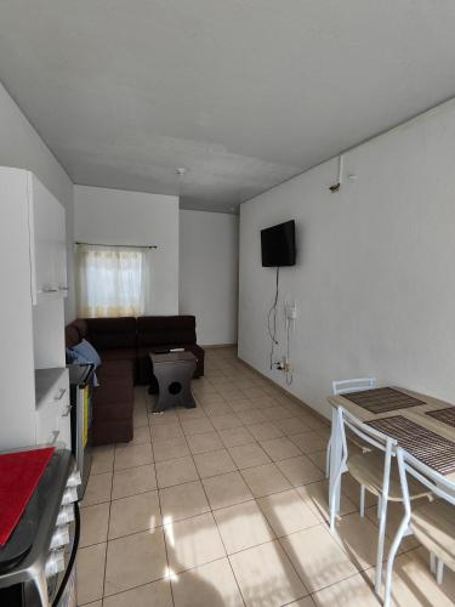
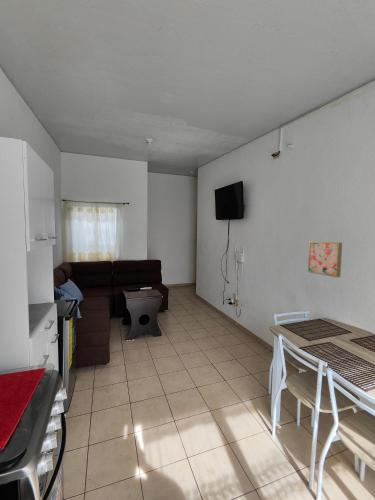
+ wall art [307,241,343,278]
